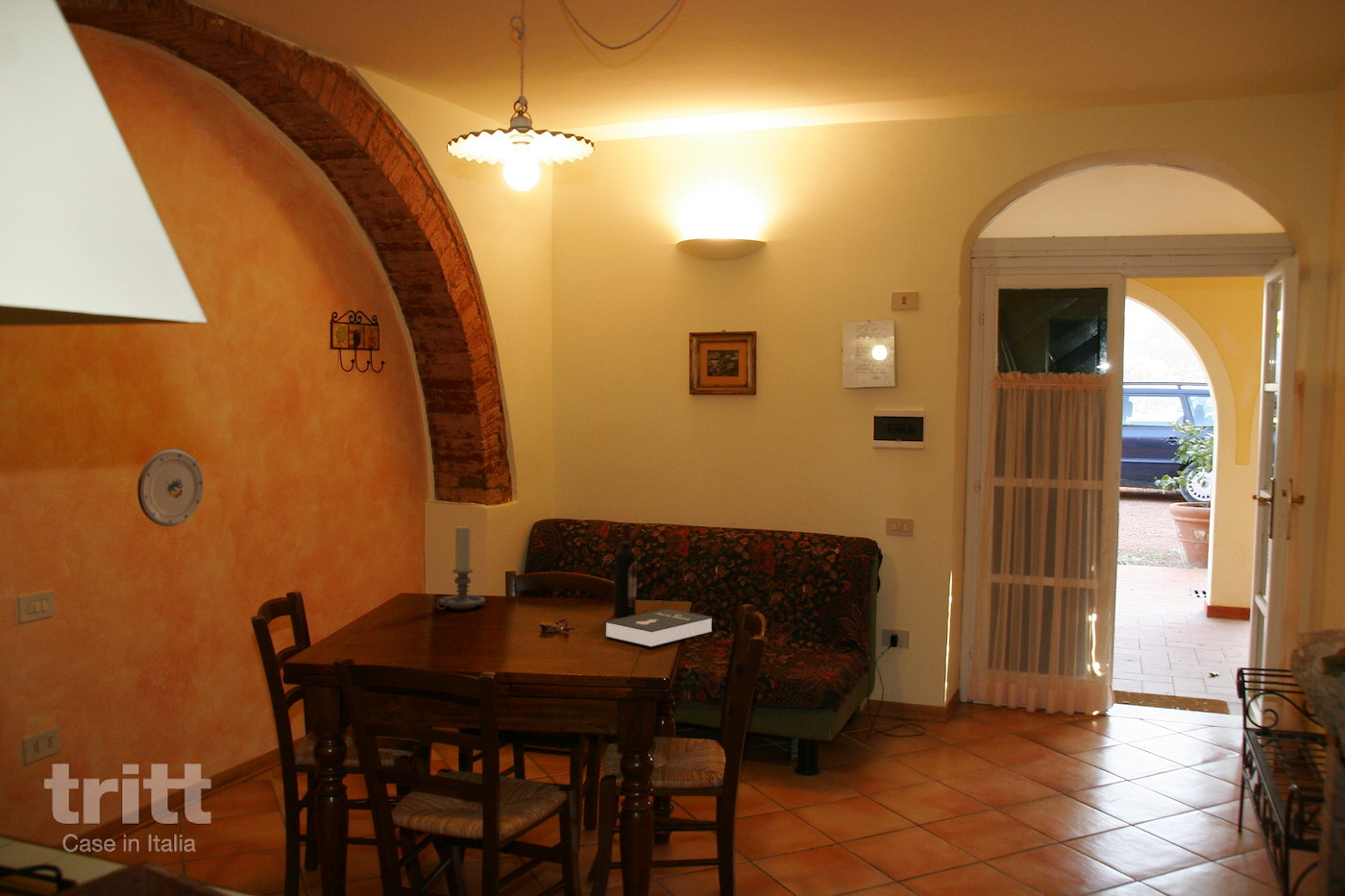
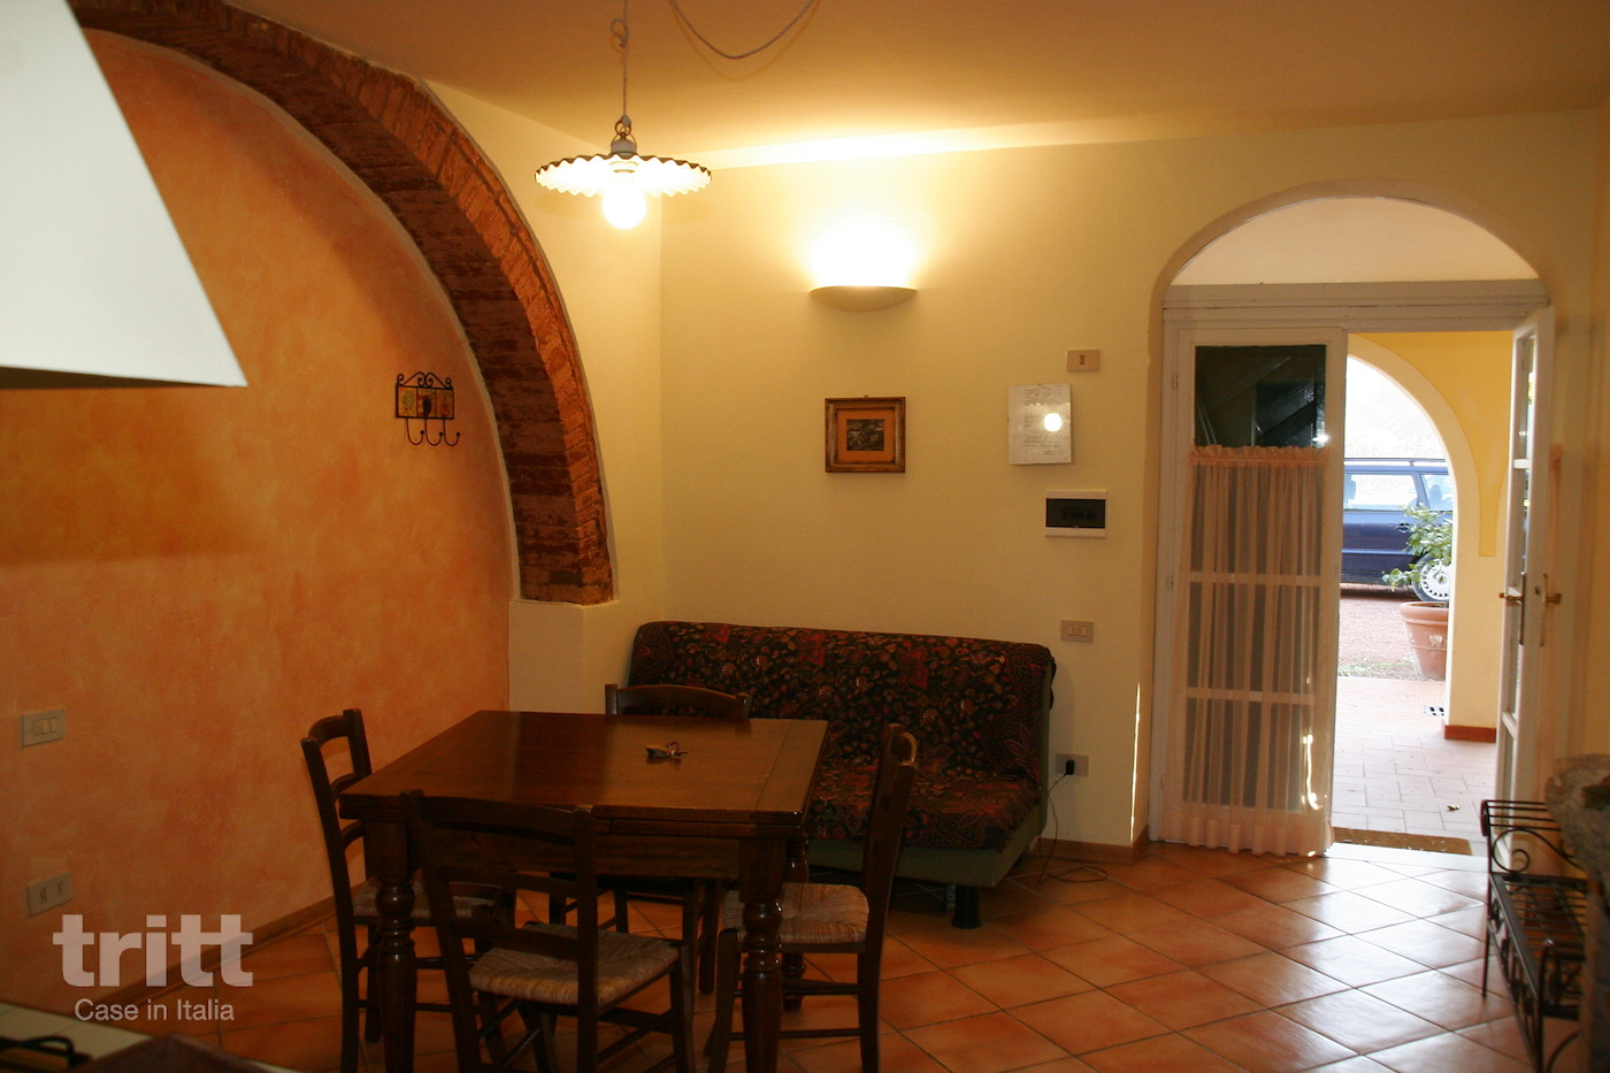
- plate [136,448,205,527]
- booklet [604,608,714,648]
- candle holder [435,525,486,611]
- wine bottle [613,523,638,618]
